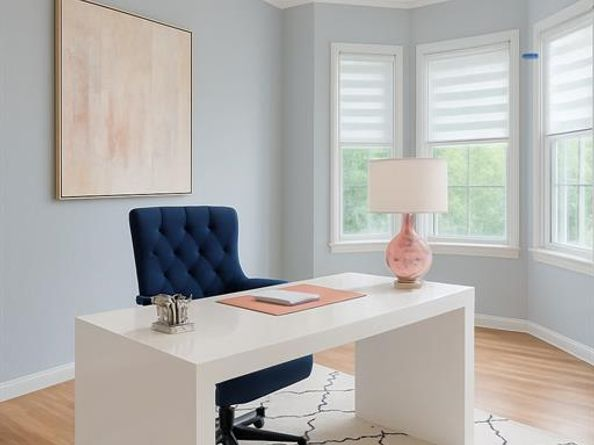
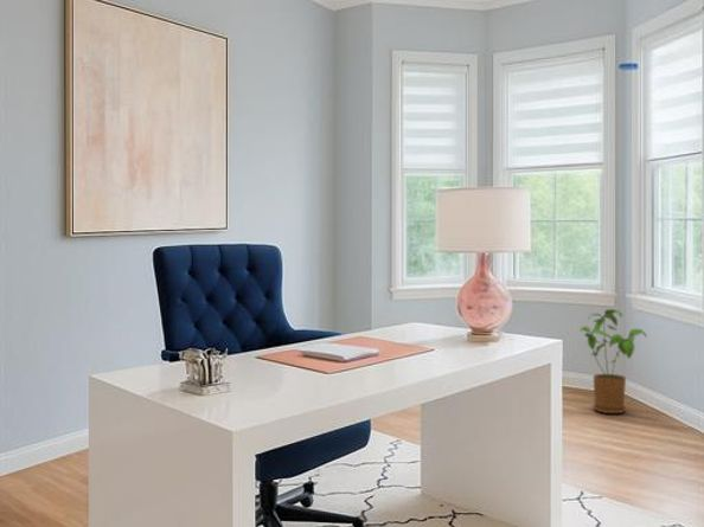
+ house plant [580,308,647,414]
